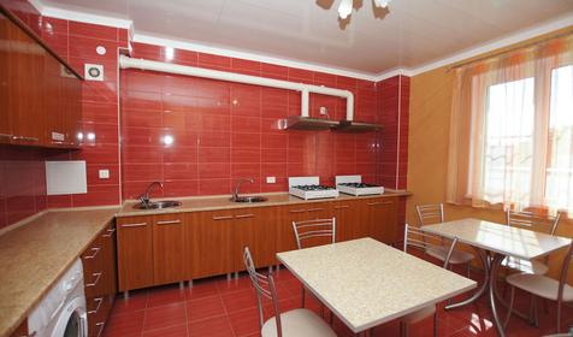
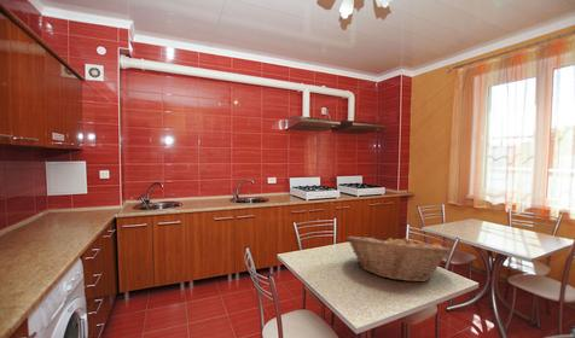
+ fruit basket [344,232,451,282]
